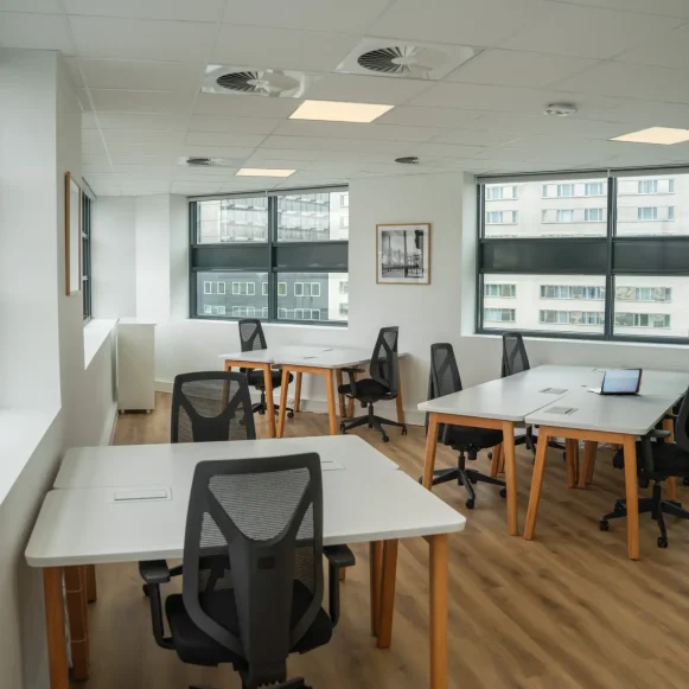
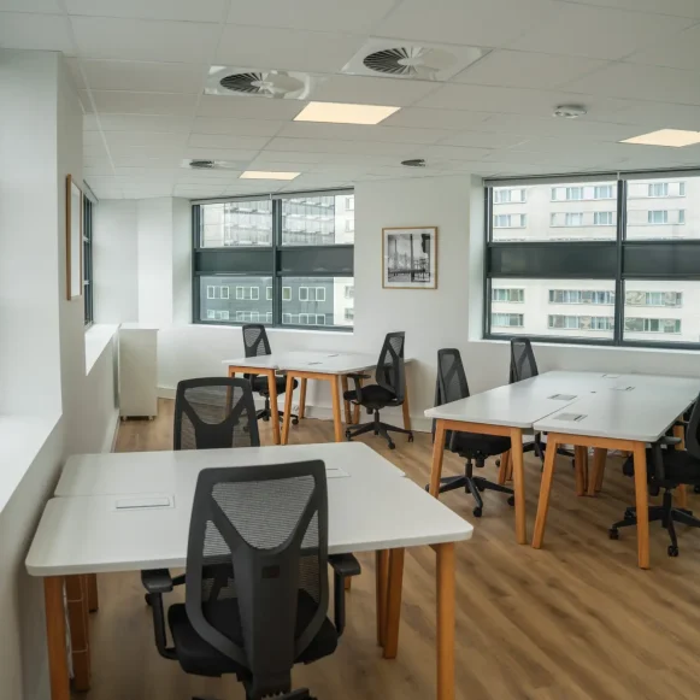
- laptop [586,368,644,395]
